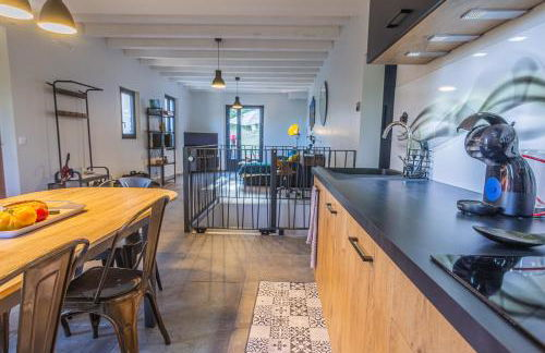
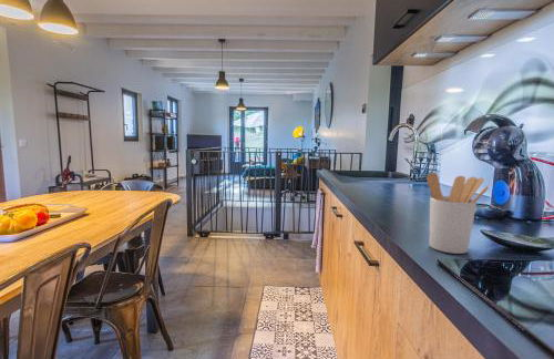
+ utensil holder [425,172,490,255]
